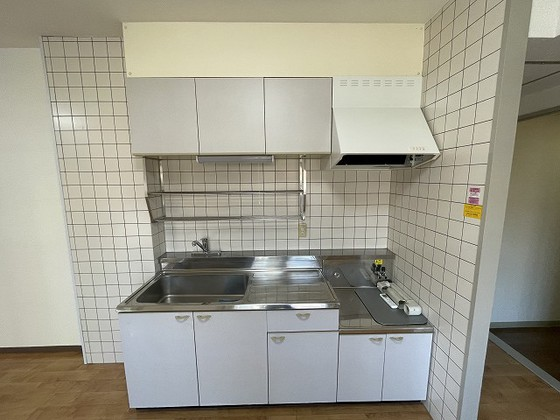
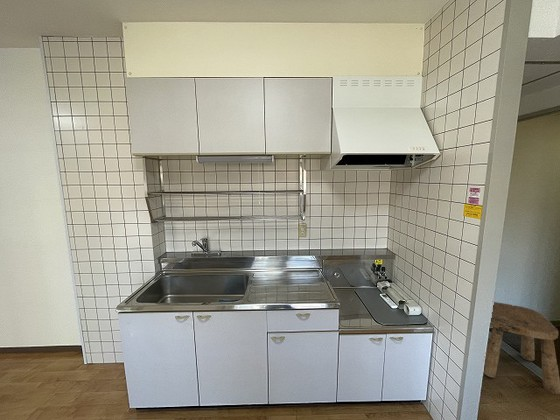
+ stool [483,301,560,395]
